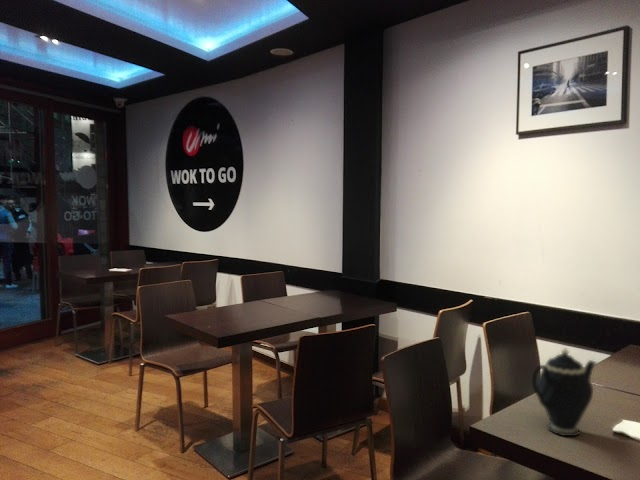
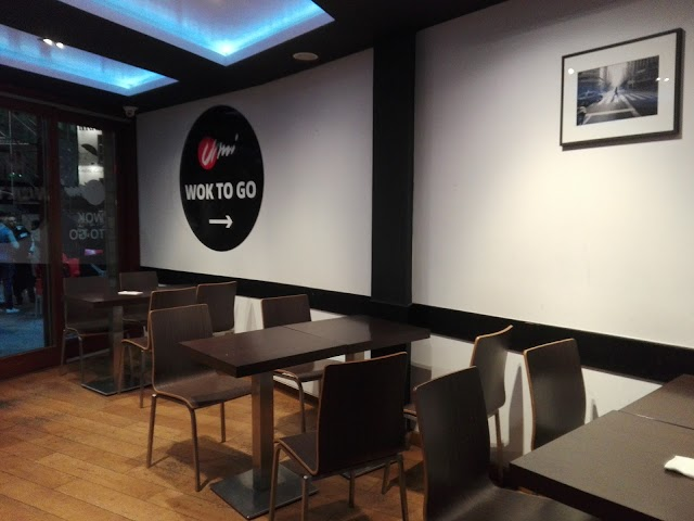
- teapot [531,347,599,437]
